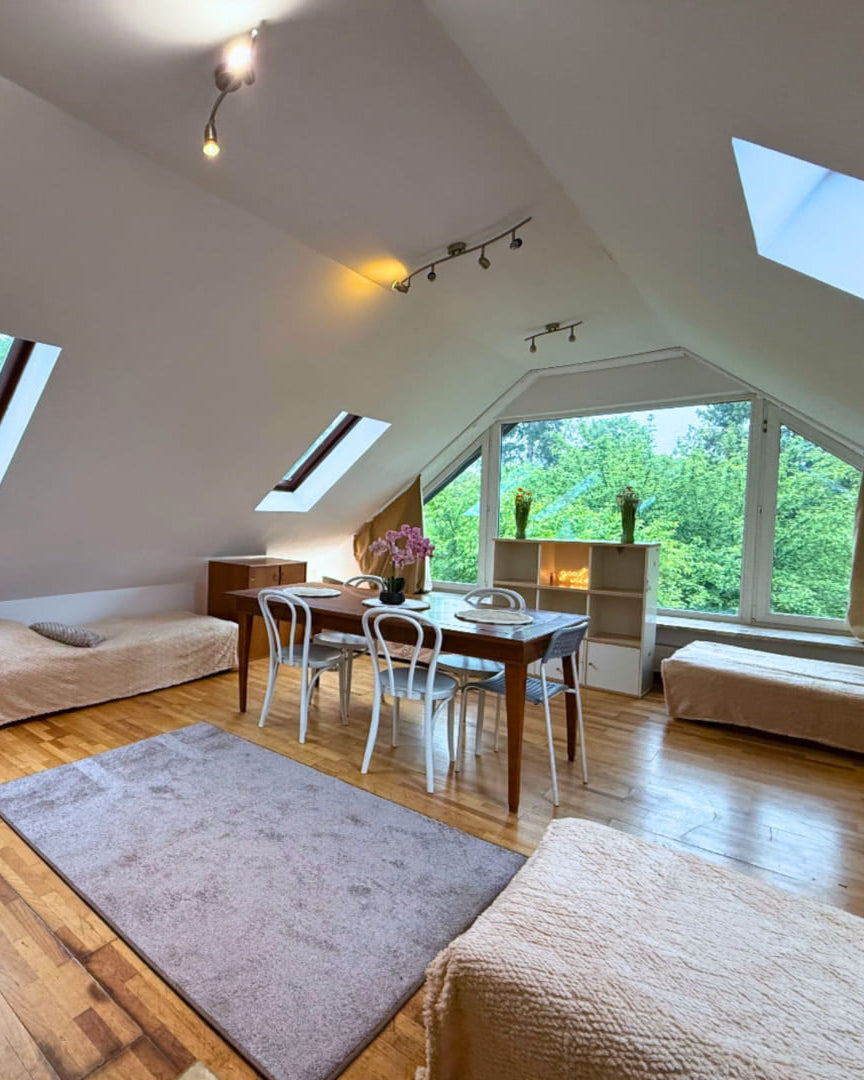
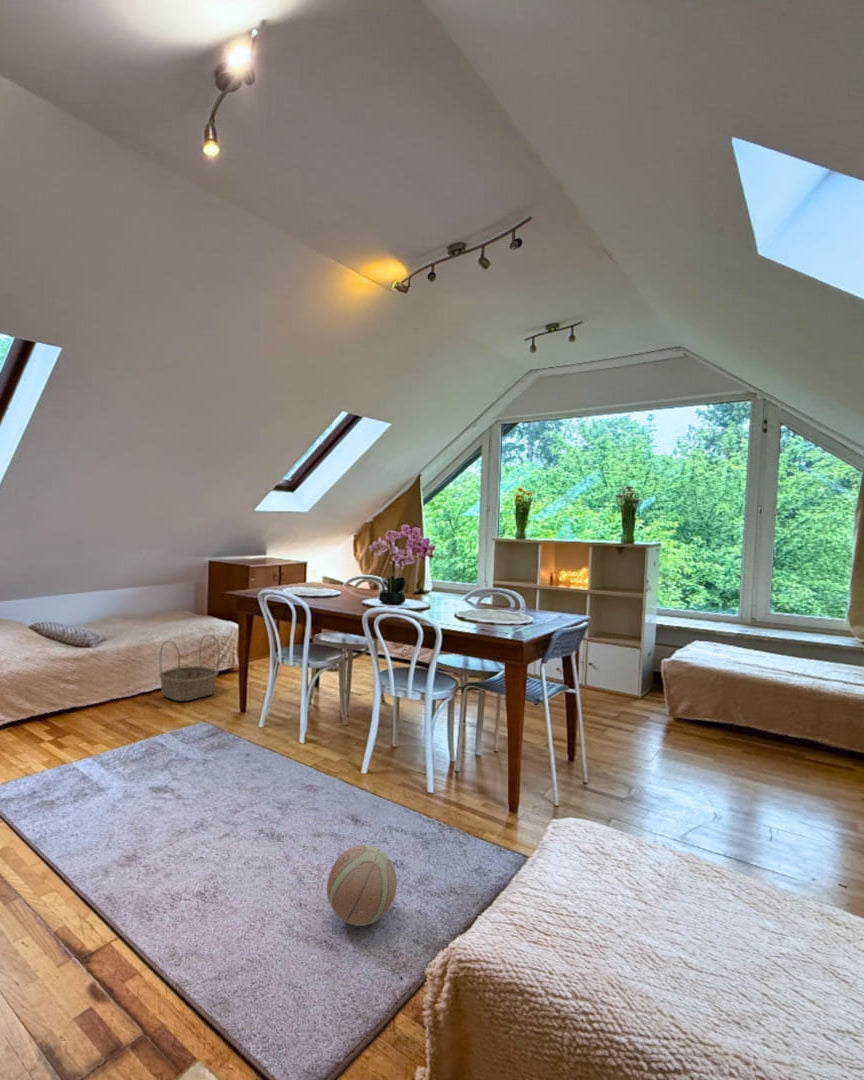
+ basket [158,634,221,702]
+ ball [326,844,398,927]
